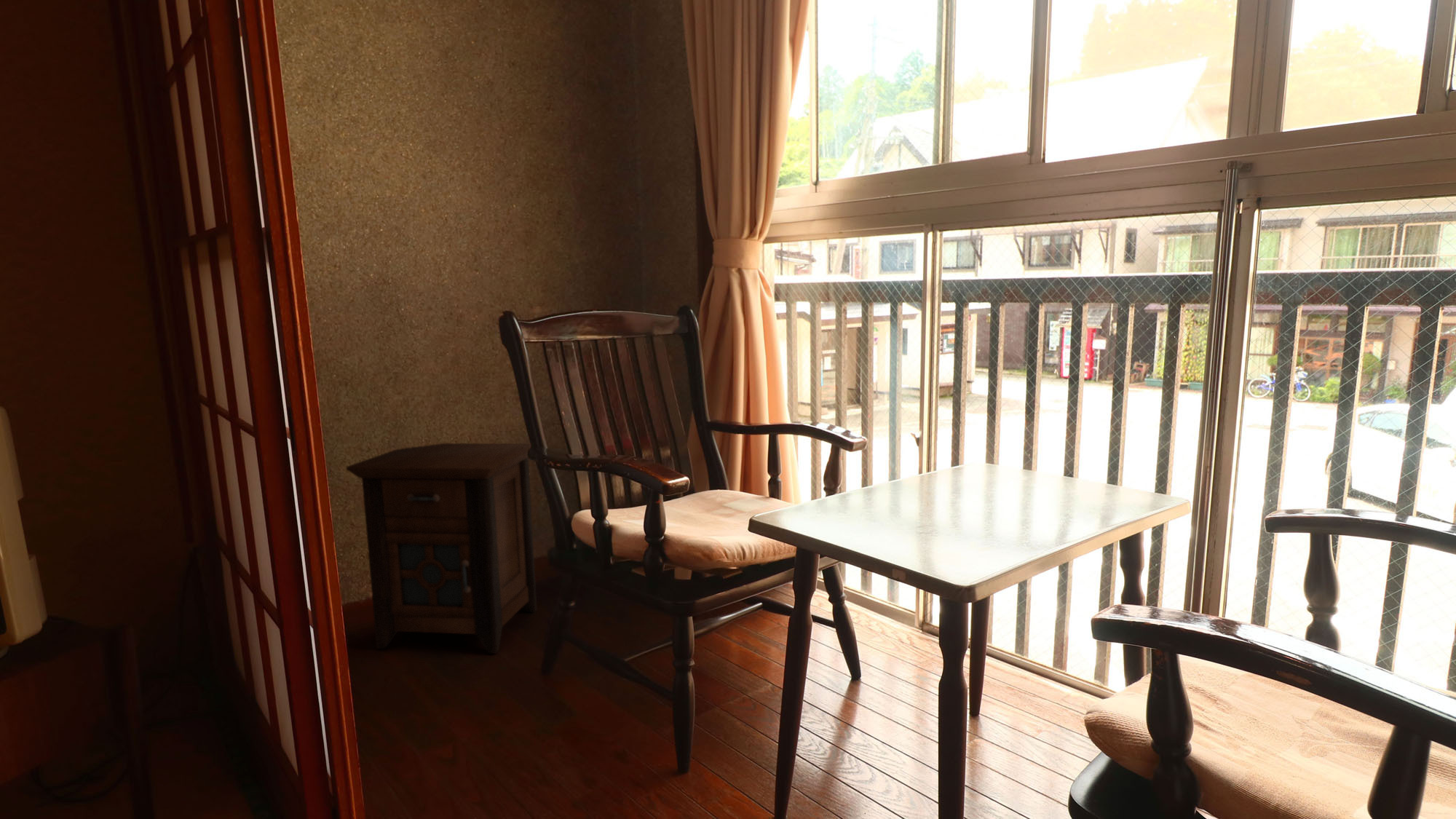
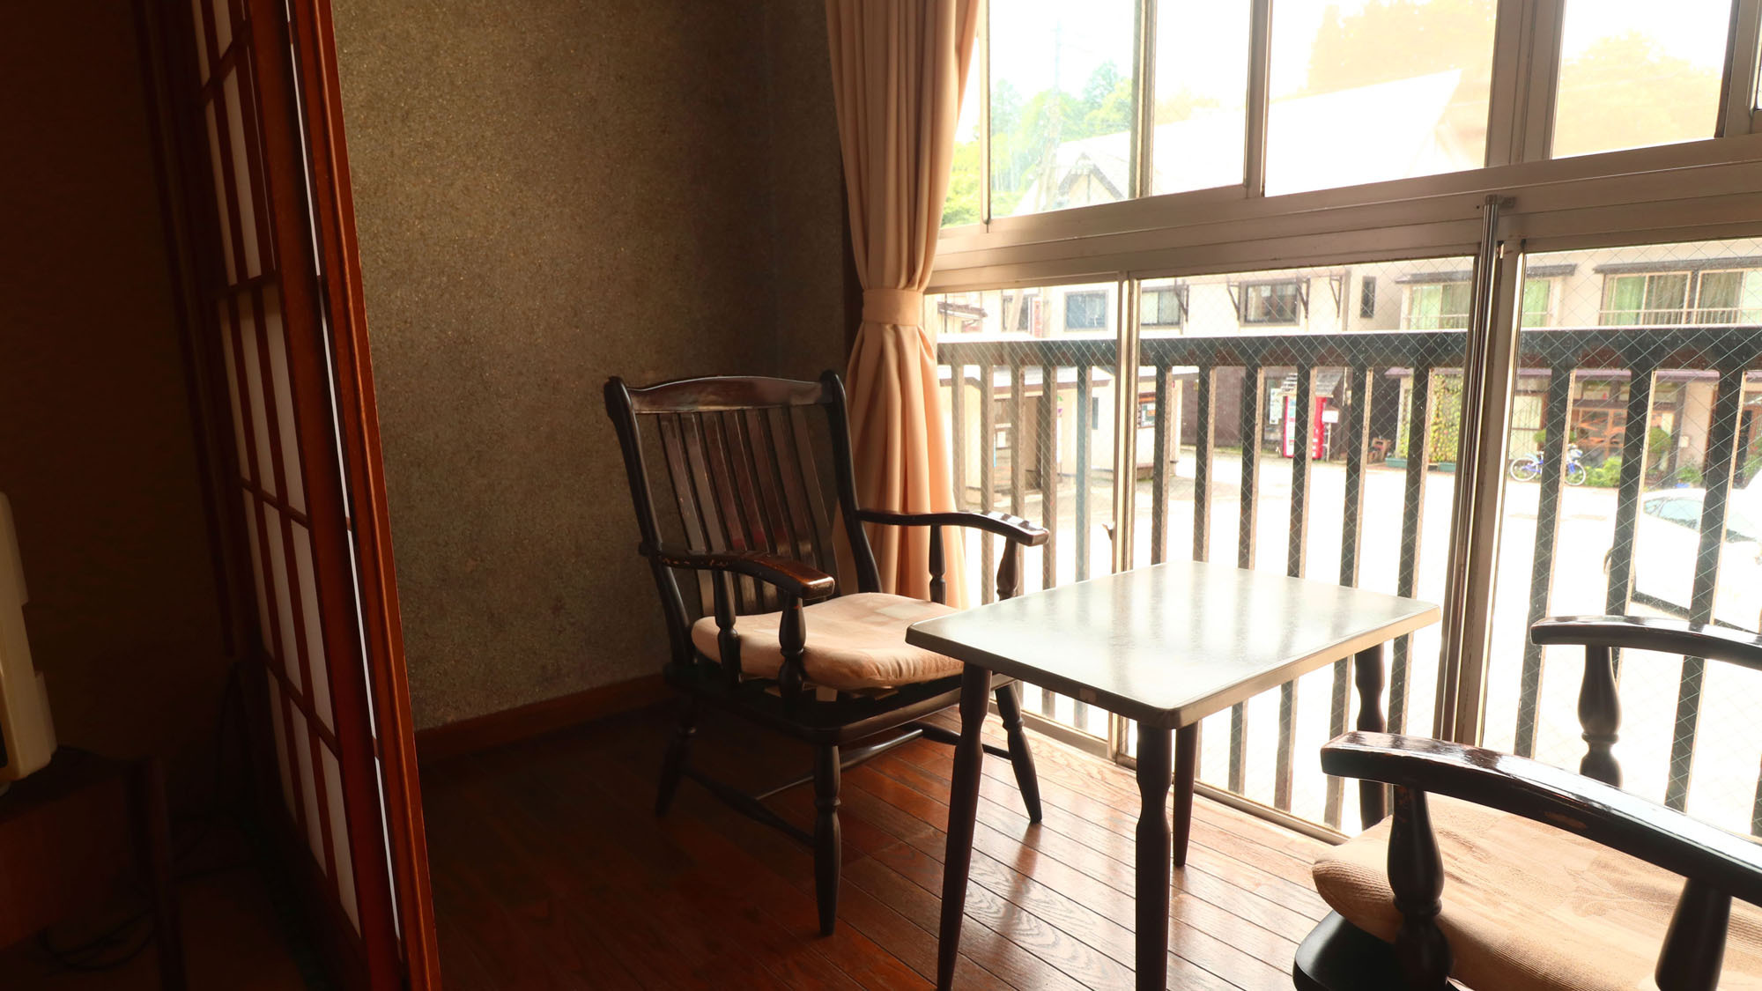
- nightstand [346,443,538,654]
